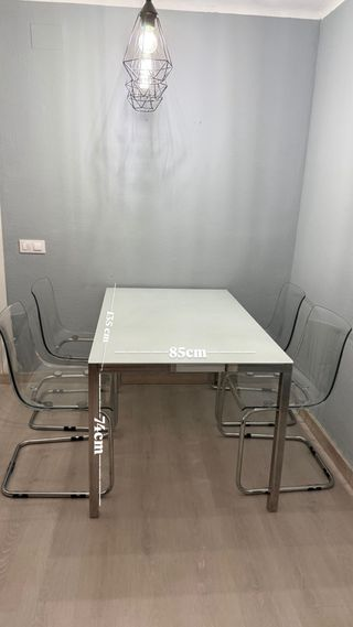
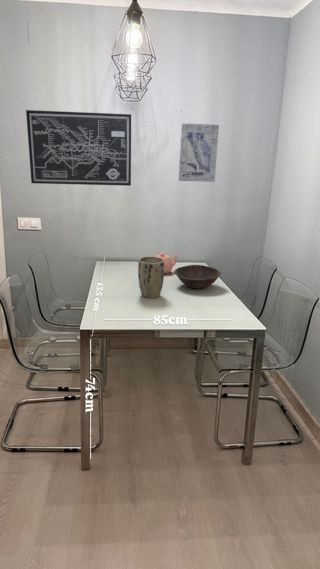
+ wall art [178,122,220,183]
+ plant pot [137,255,165,299]
+ bowl [173,264,222,289]
+ teapot [154,252,180,275]
+ wall art [25,109,132,187]
